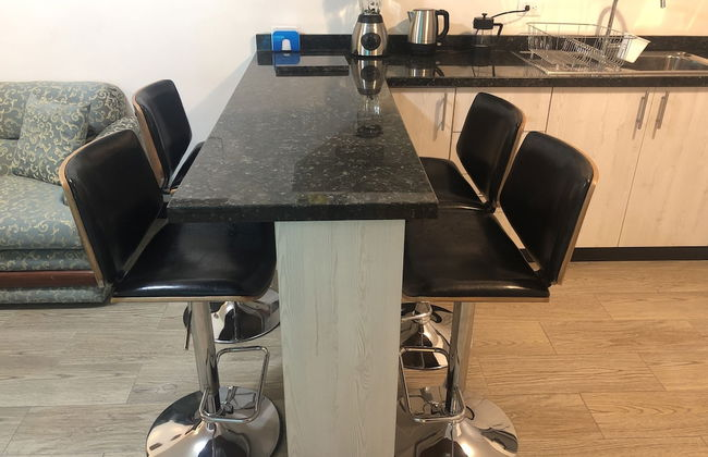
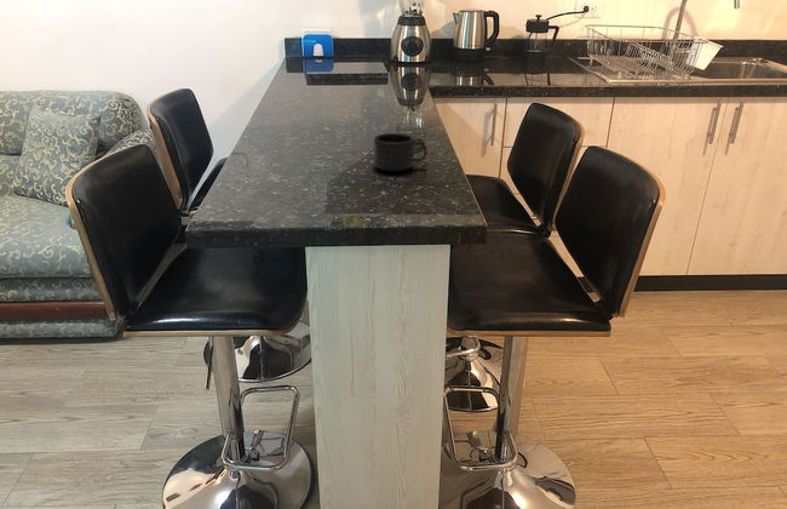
+ mug [373,132,429,173]
